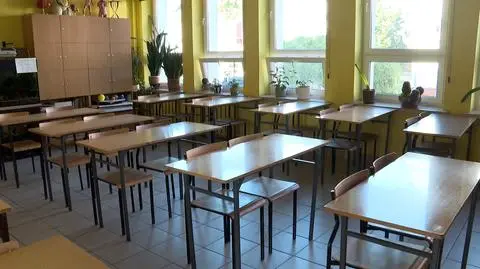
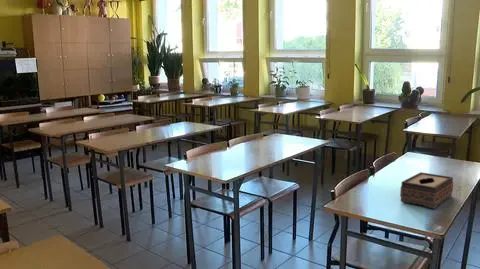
+ tissue box [399,171,454,210]
